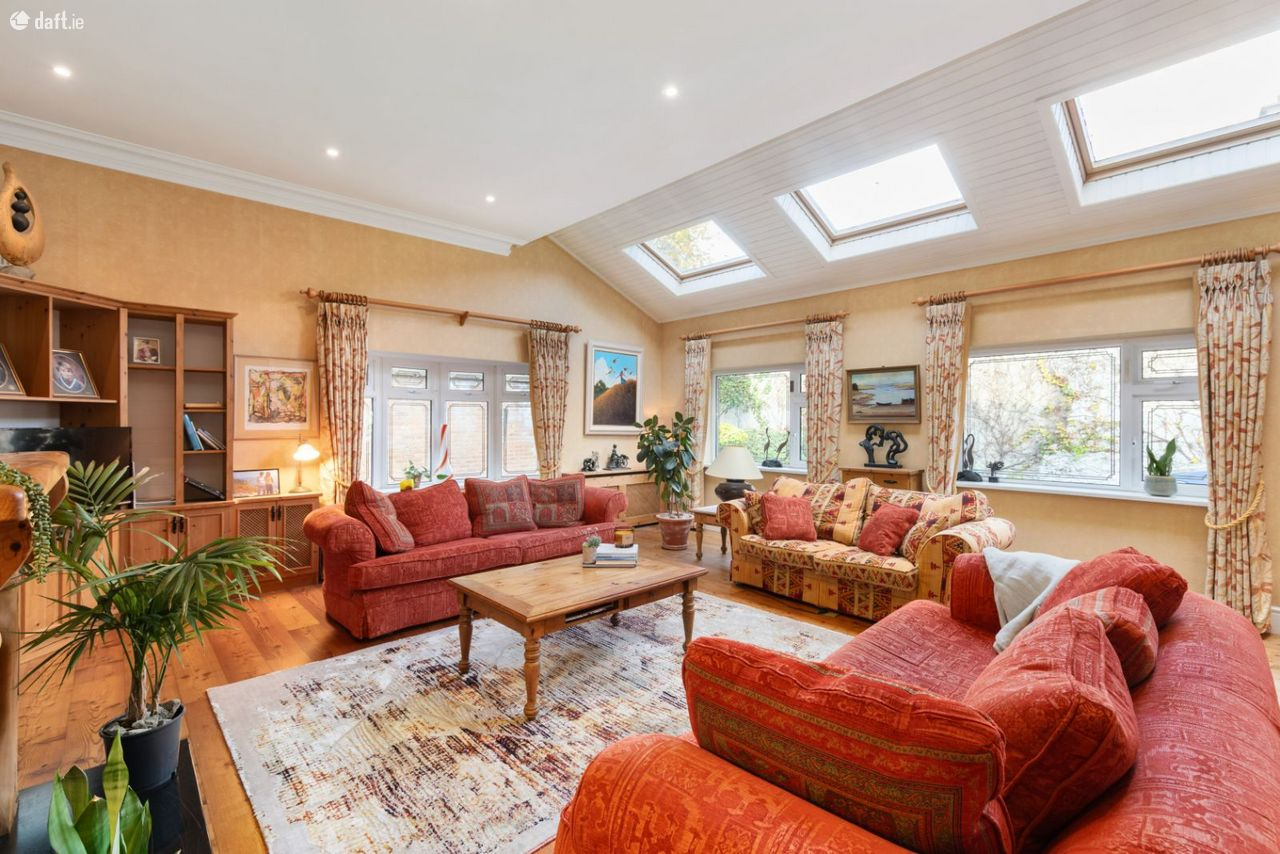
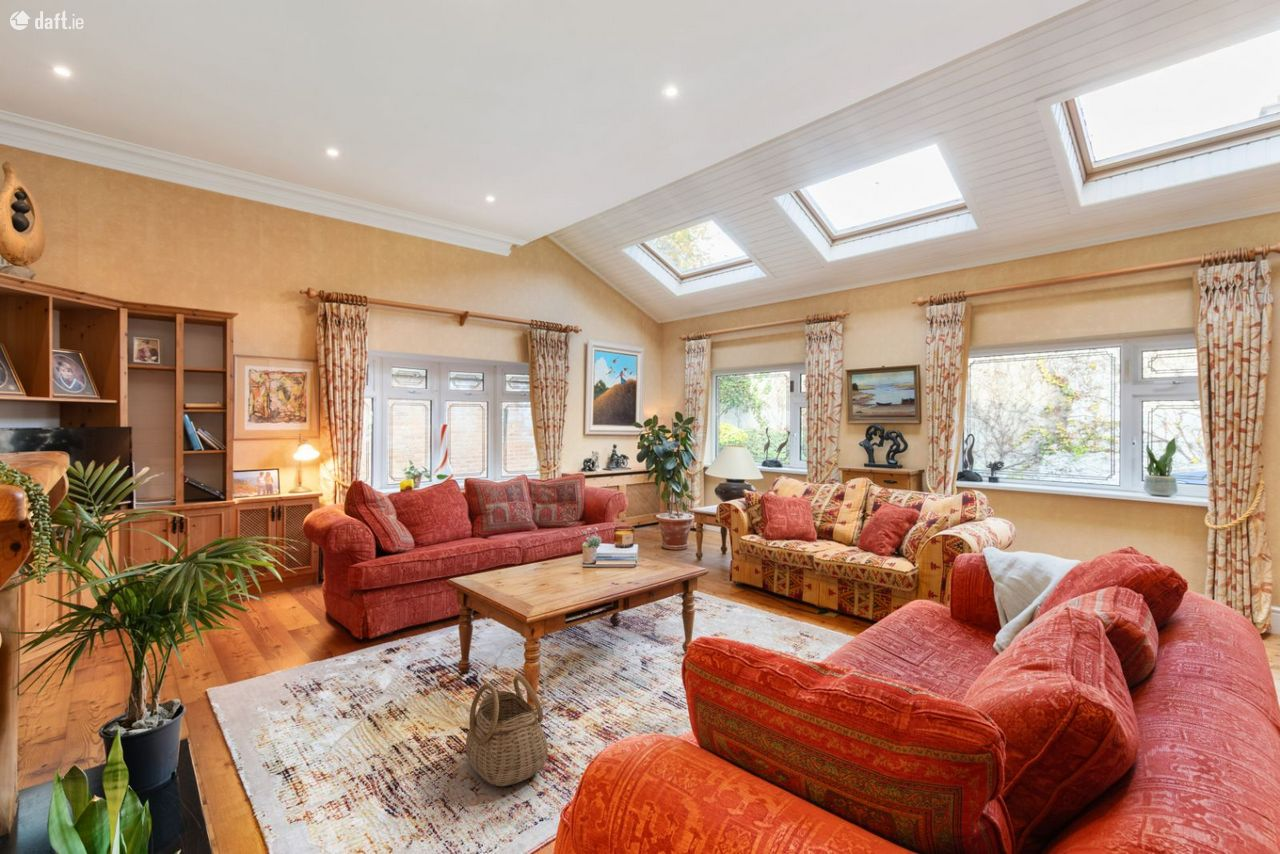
+ basket [465,674,549,787]
